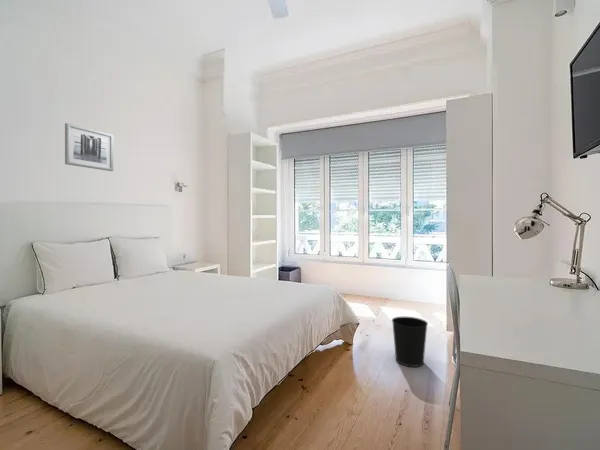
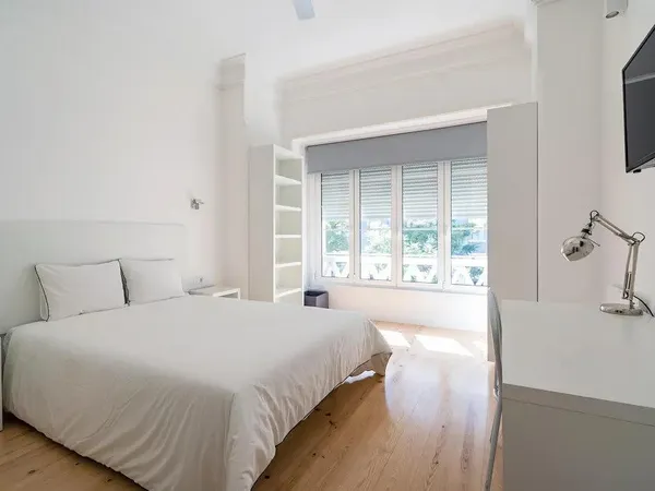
- wall art [64,122,114,172]
- wastebasket [391,316,429,368]
